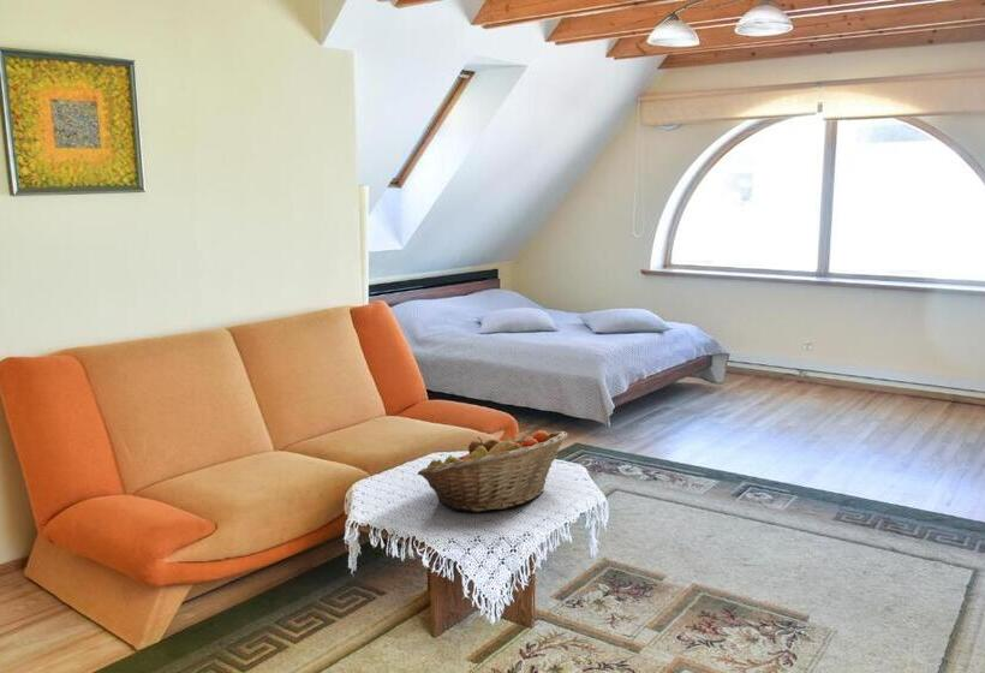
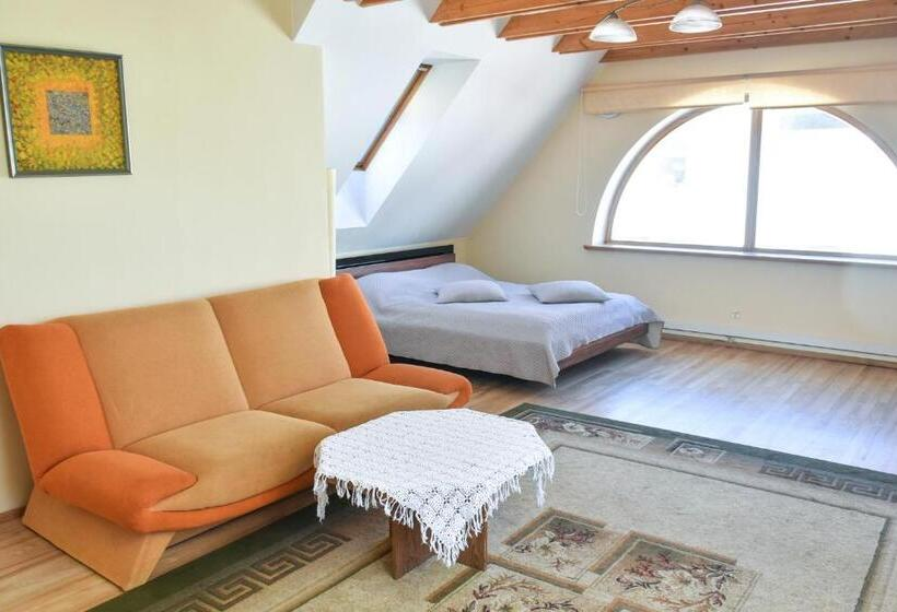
- fruit basket [417,429,568,513]
